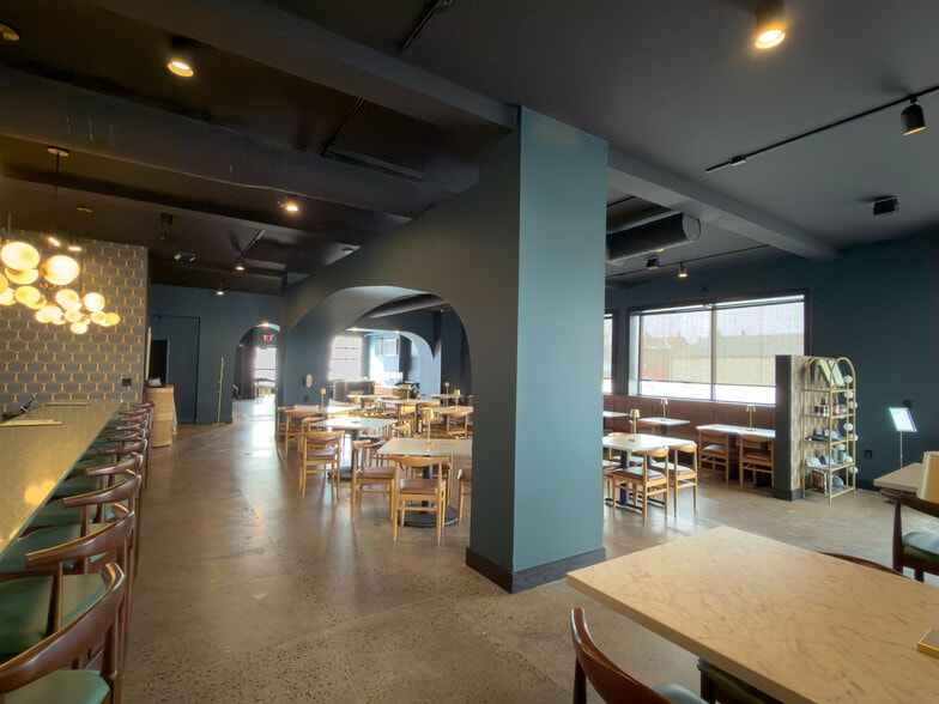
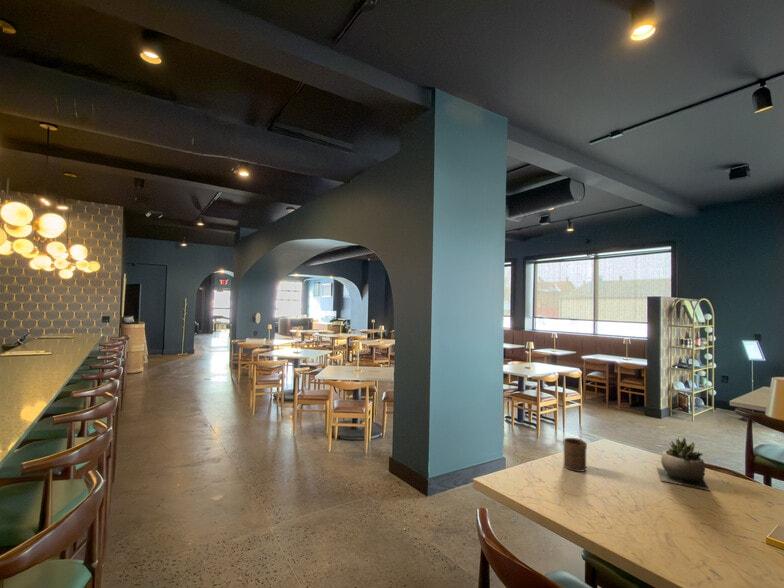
+ succulent plant [656,436,710,491]
+ cup [563,437,588,473]
